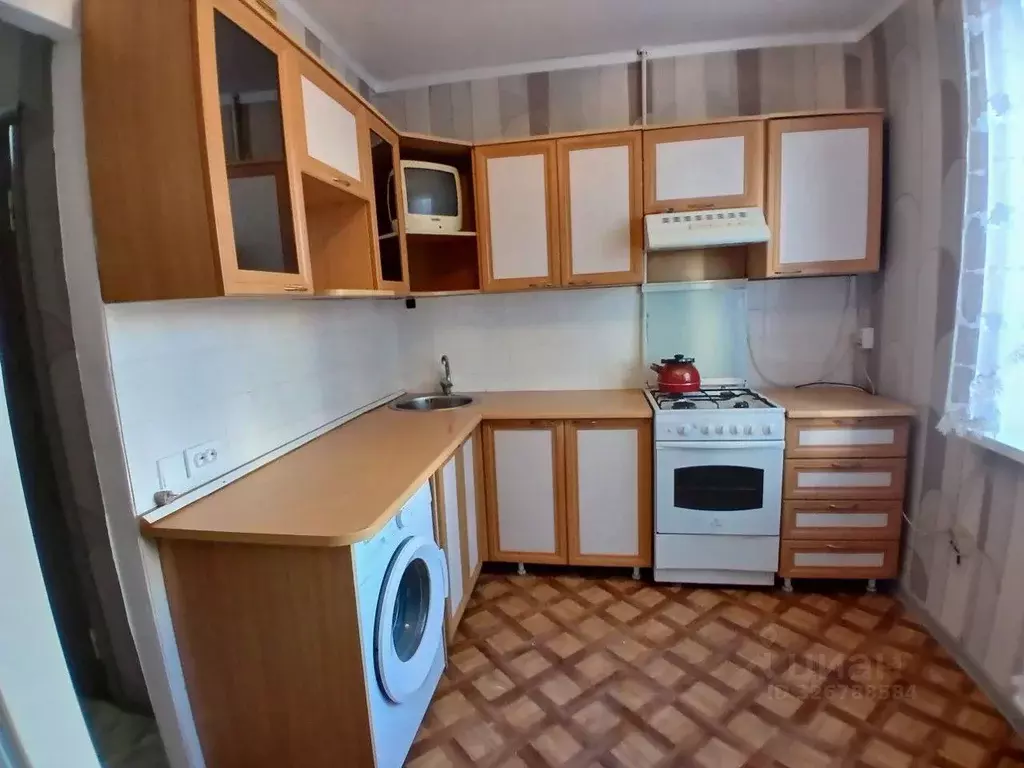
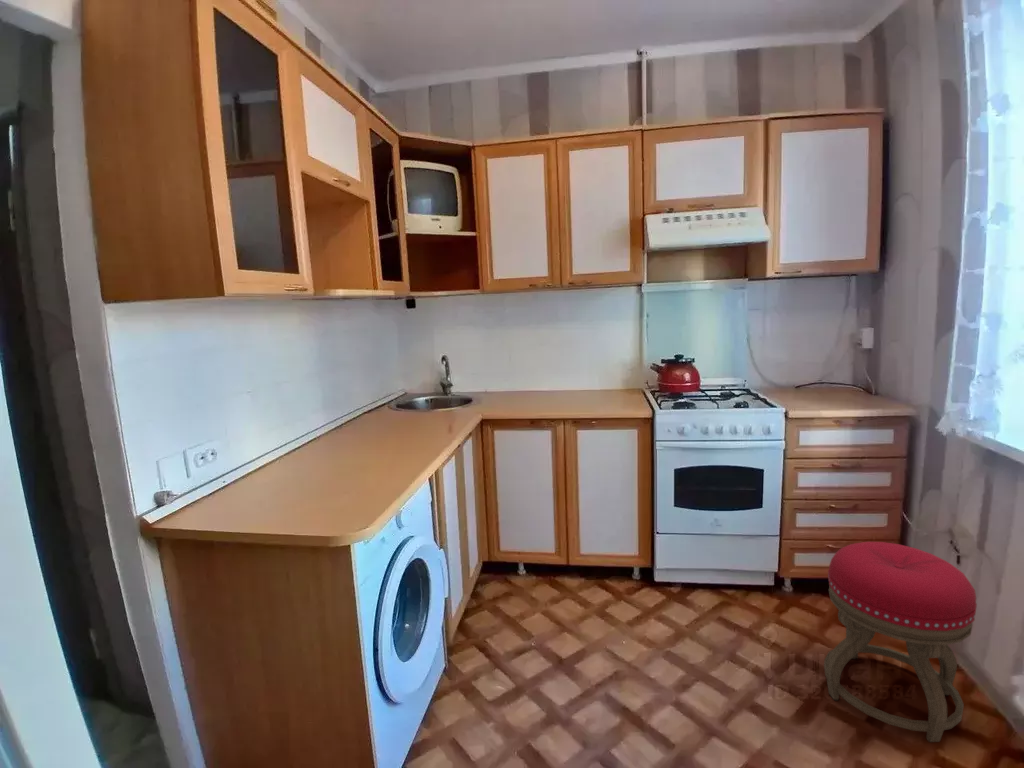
+ stool [823,541,978,743]
